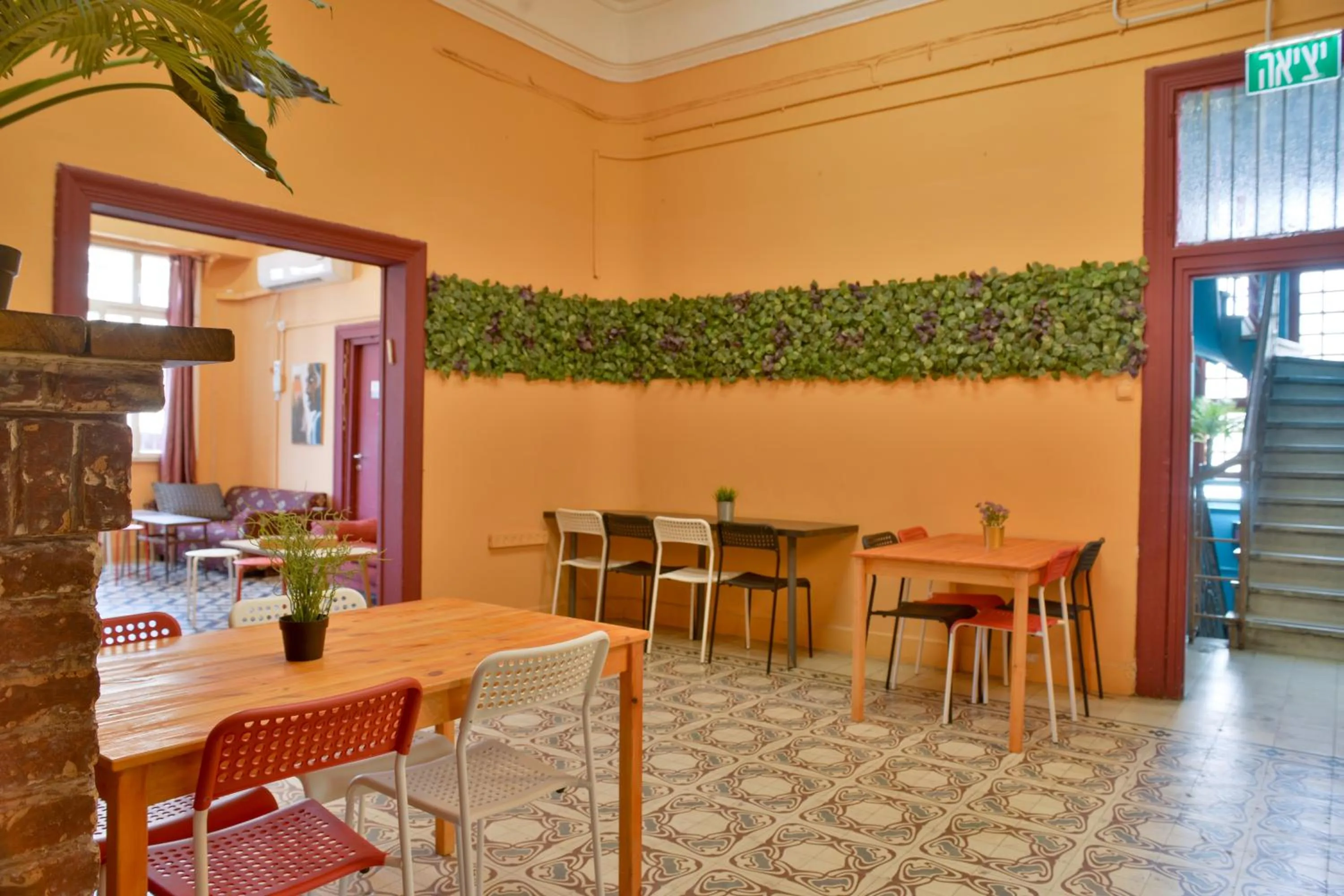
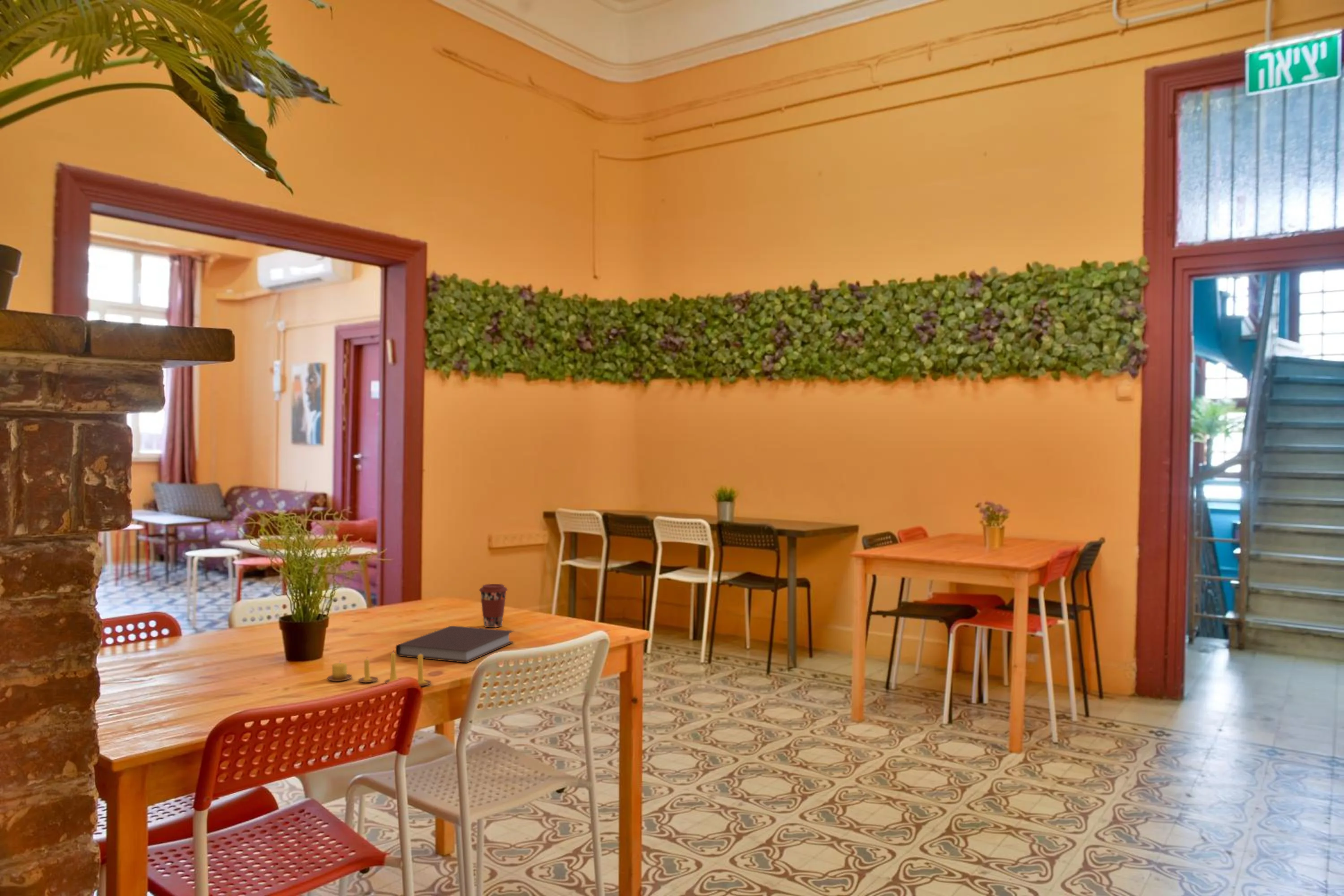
+ coffee cup [478,583,508,628]
+ candle [327,649,432,686]
+ notebook [395,625,515,663]
